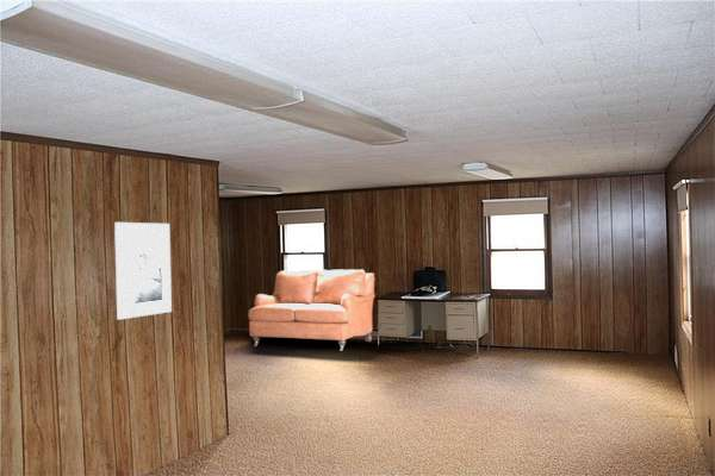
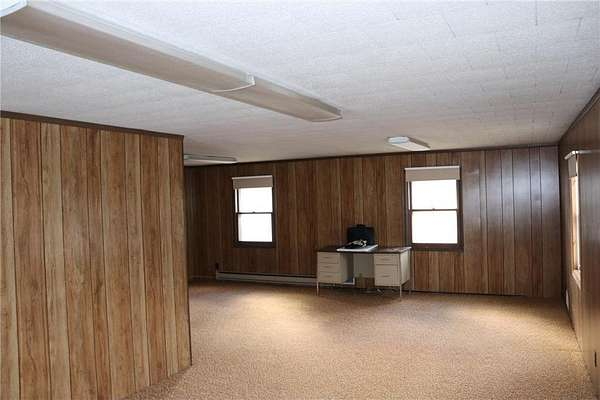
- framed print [113,221,173,321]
- sofa [247,268,375,352]
